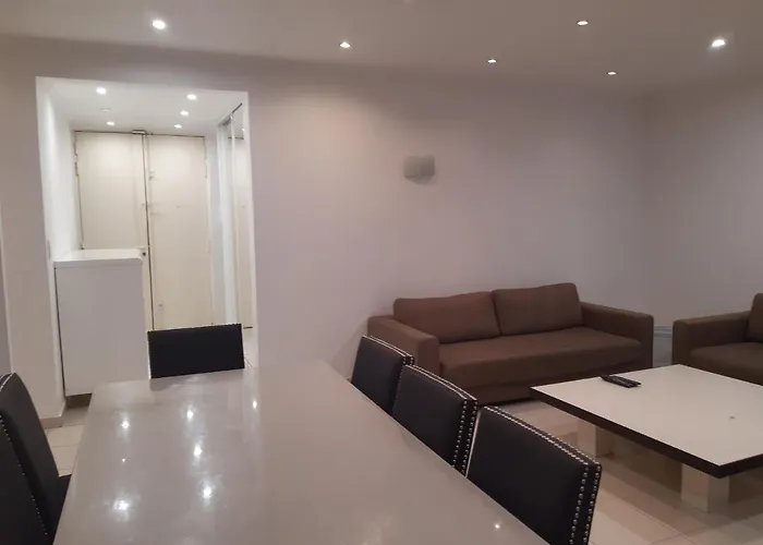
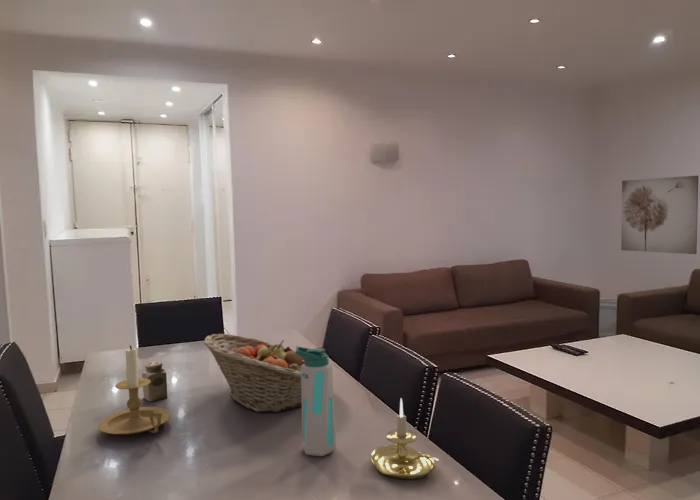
+ wall art [620,175,699,255]
+ candle holder [97,344,172,436]
+ salt shaker [141,361,168,402]
+ water bottle [294,345,337,457]
+ fruit basket [203,333,304,413]
+ candle holder [370,397,440,480]
